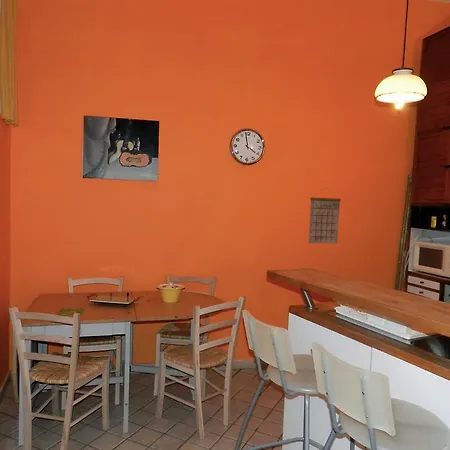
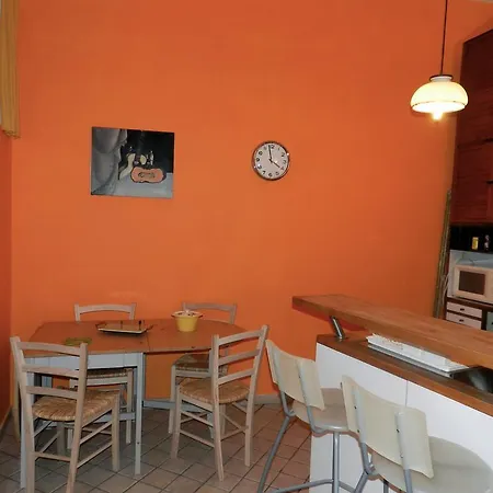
- calendar [307,186,342,245]
